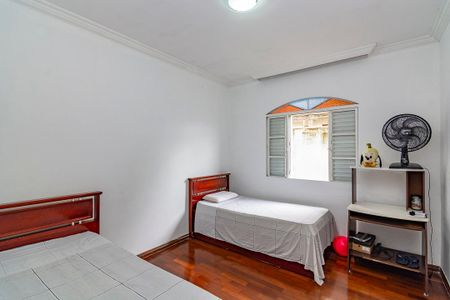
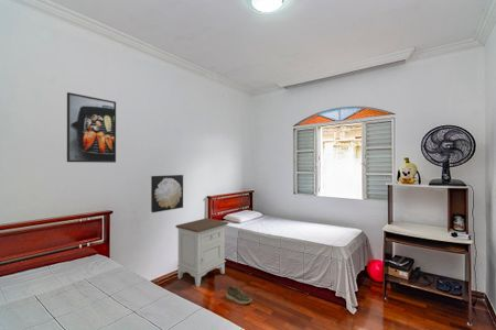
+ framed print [66,91,117,164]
+ shoe [225,285,254,305]
+ wall art [150,174,184,213]
+ nightstand [174,217,229,288]
